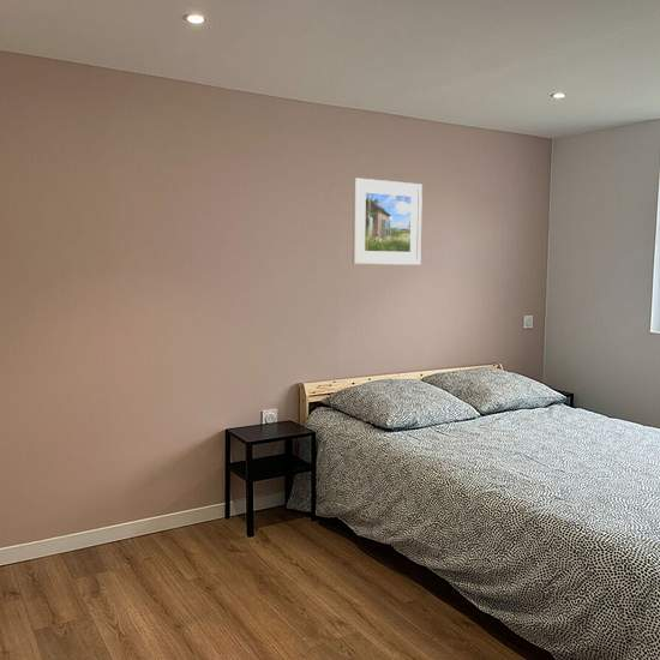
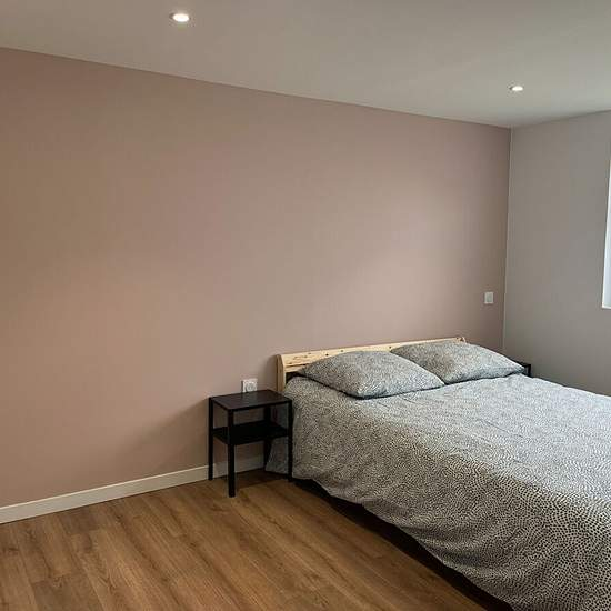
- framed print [352,176,424,266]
